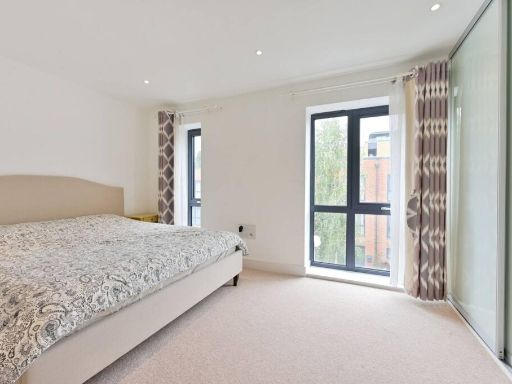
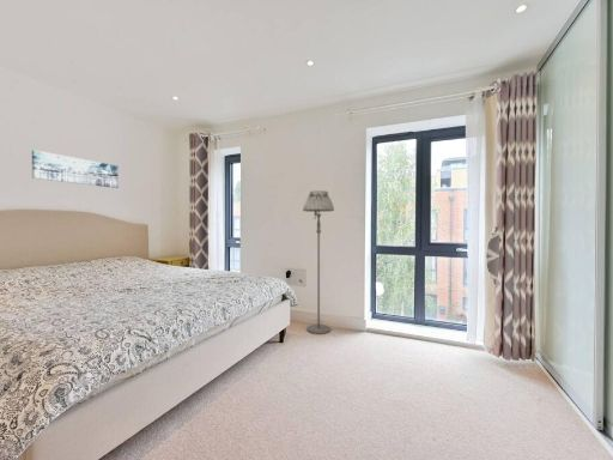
+ floor lamp [302,189,335,335]
+ wall art [31,149,120,189]
